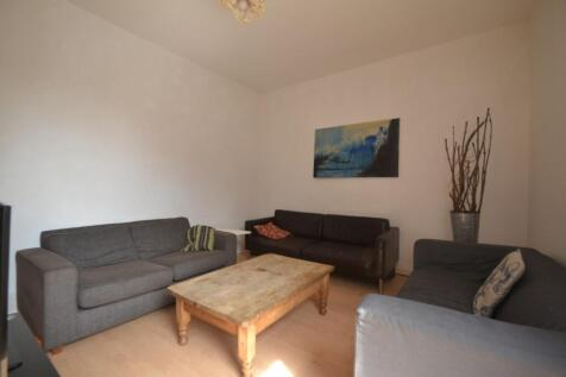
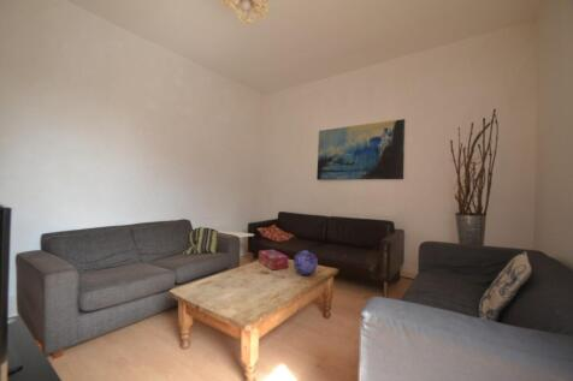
+ tissue box [258,249,289,272]
+ decorative ball [293,249,319,276]
